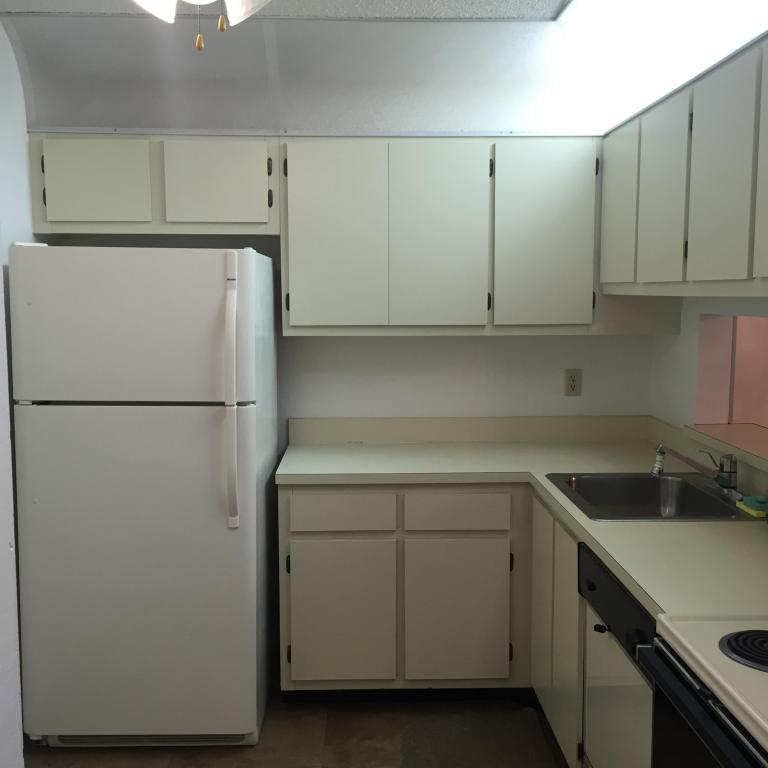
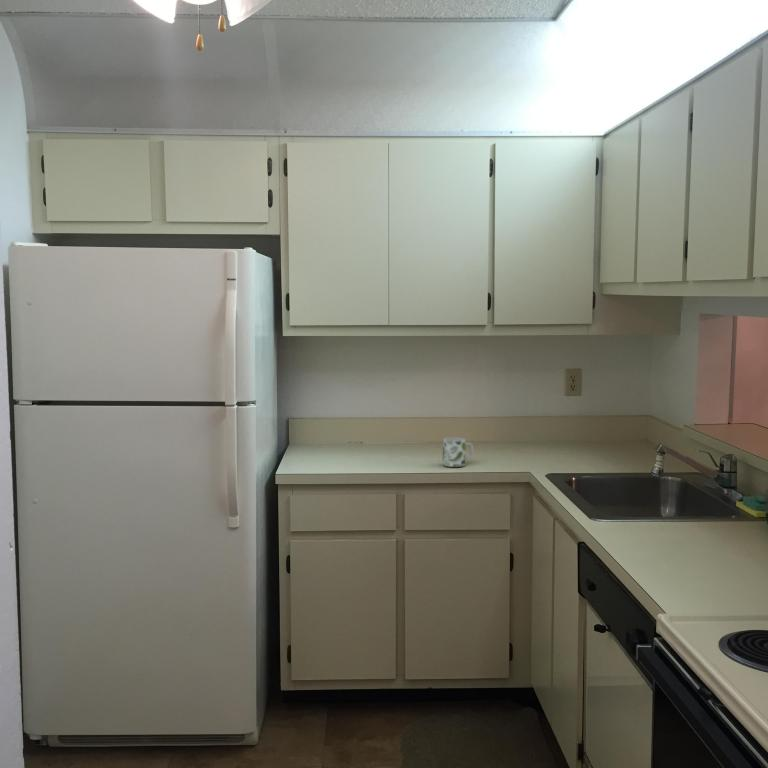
+ mug [442,437,474,468]
